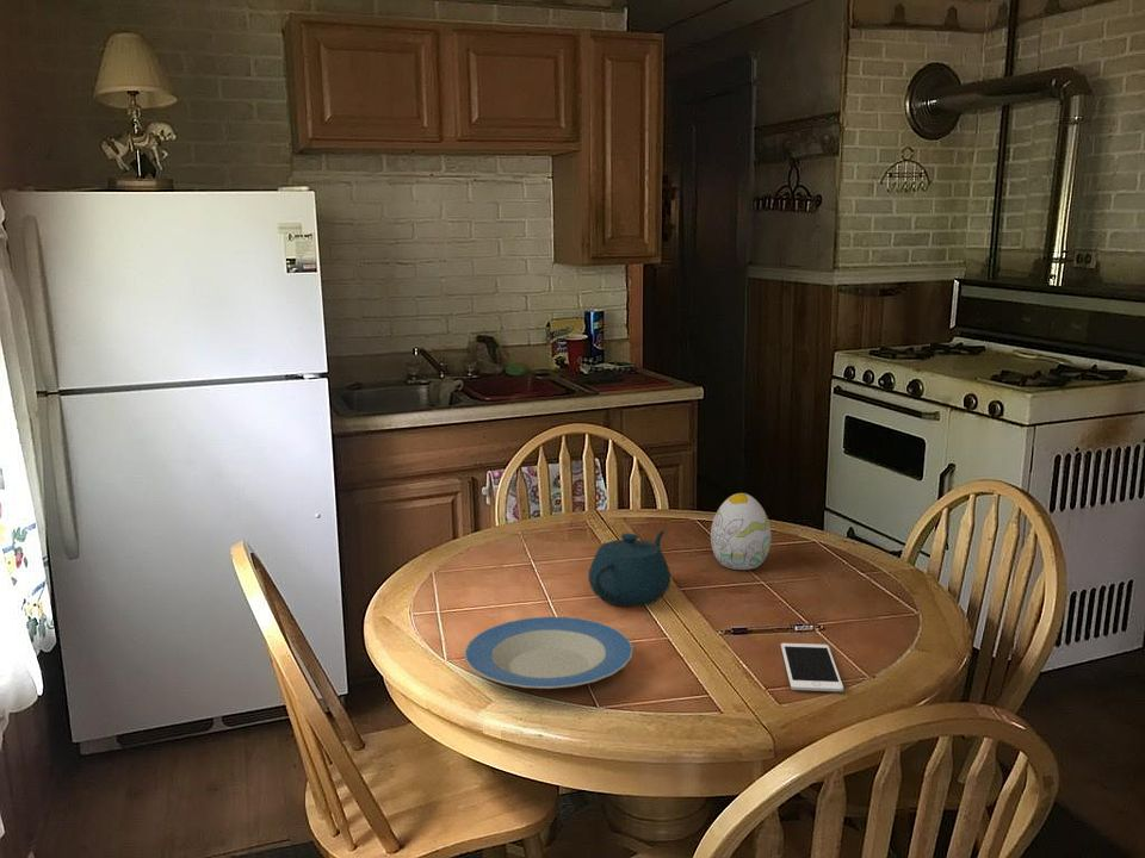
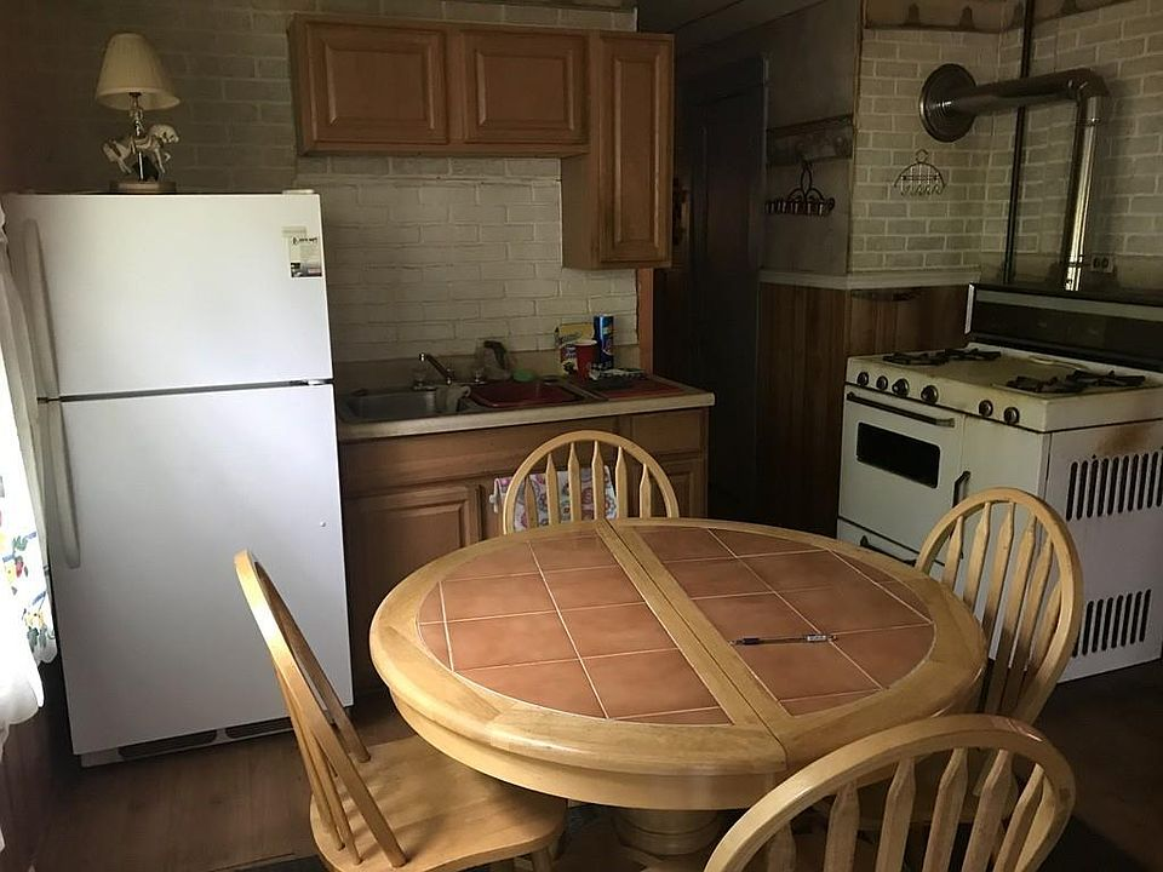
- decorative egg [710,492,772,571]
- cell phone [780,642,844,692]
- plate [463,615,635,690]
- teapot [587,529,671,608]
